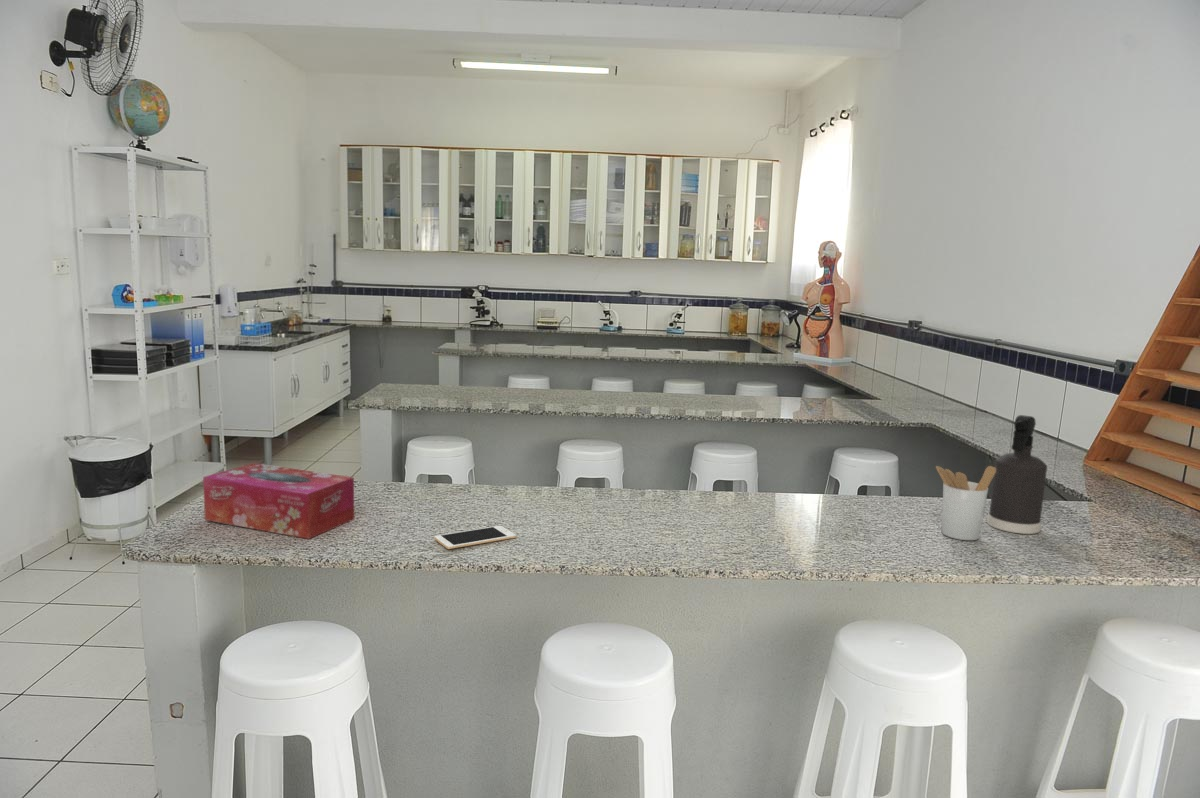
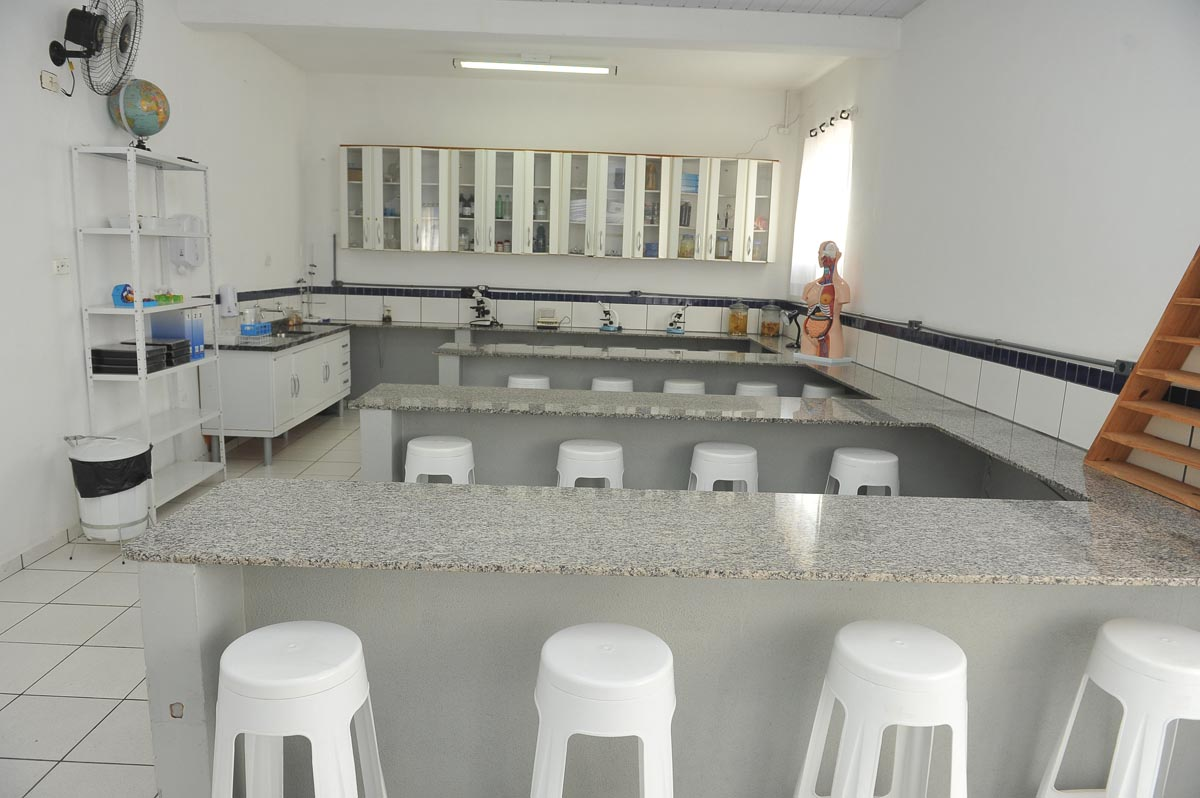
- utensil holder [935,465,996,541]
- tissue box [202,462,355,540]
- cell phone [434,525,517,550]
- spray bottle [986,414,1048,535]
